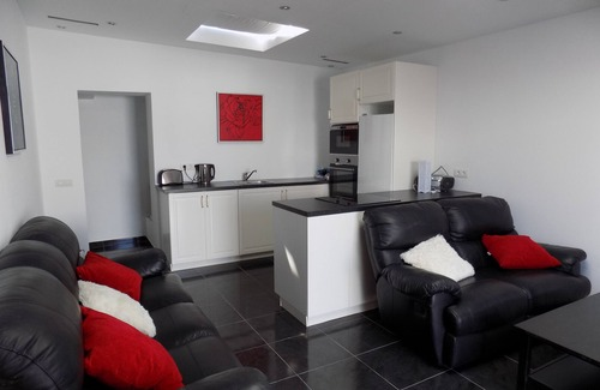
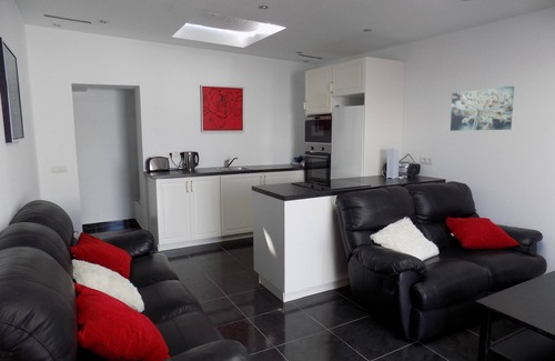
+ wall art [450,86,515,132]
